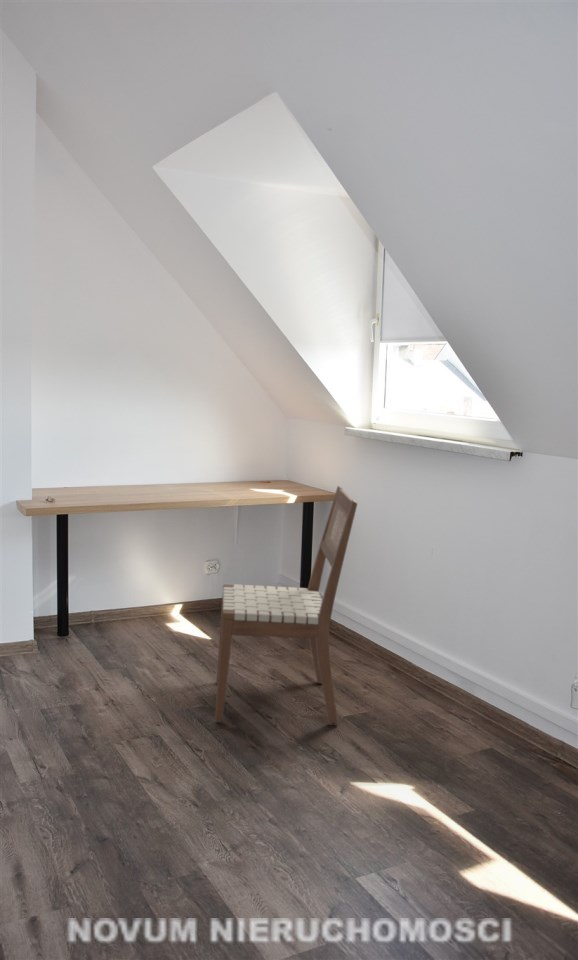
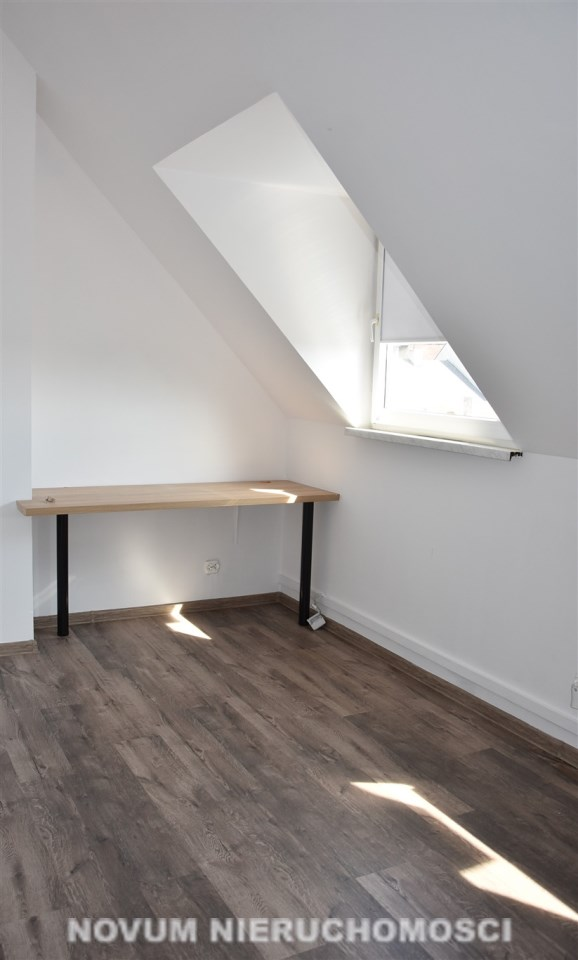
- chair [214,485,358,725]
